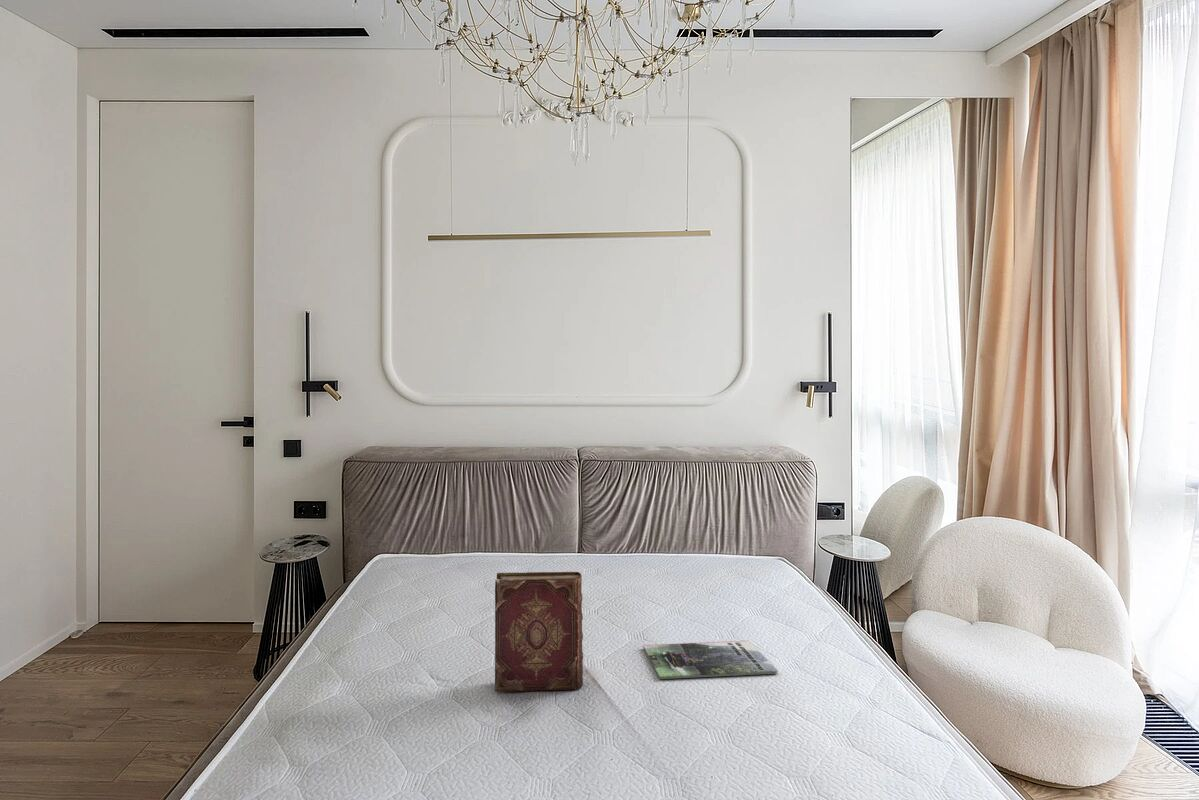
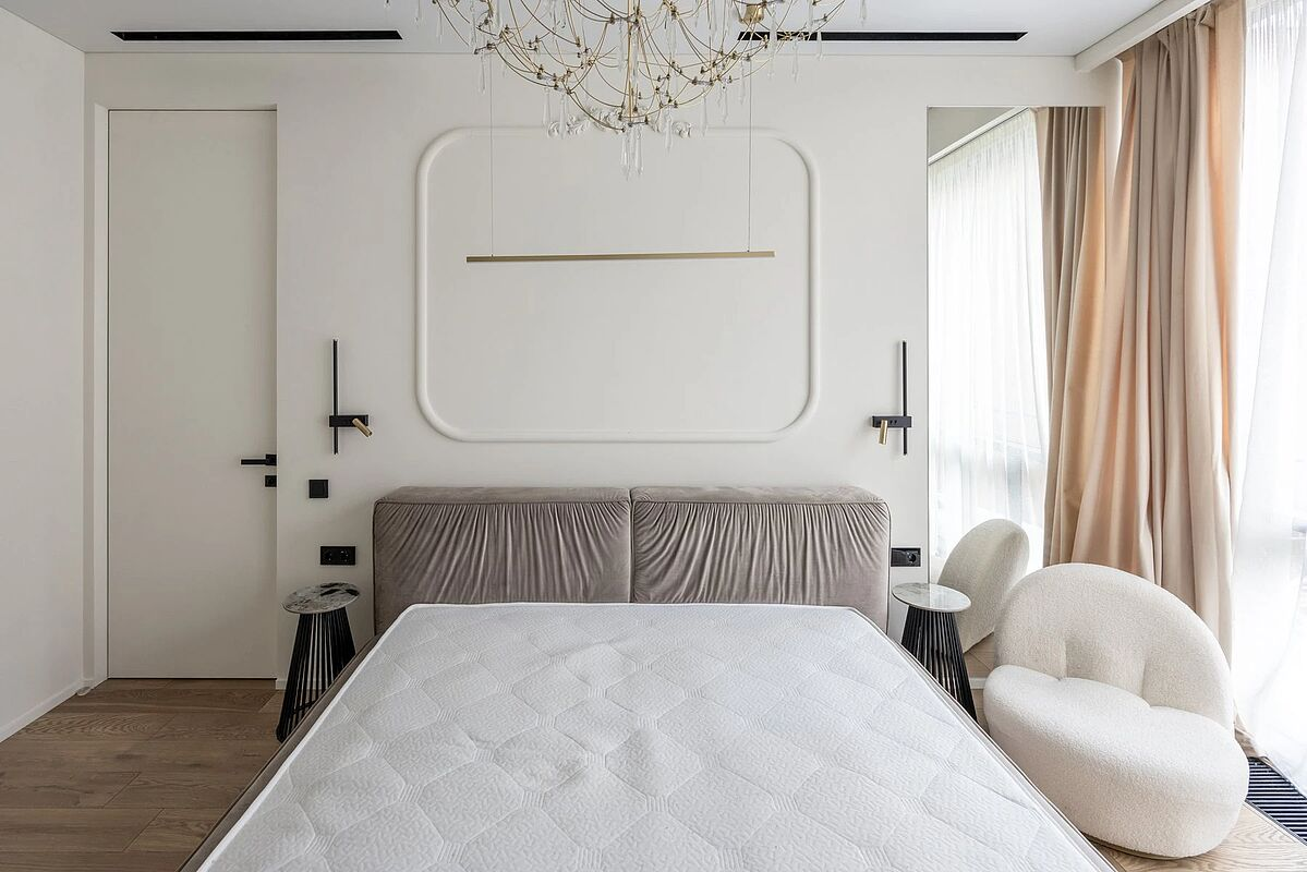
- hardback book [494,571,584,693]
- magazine [642,640,779,680]
